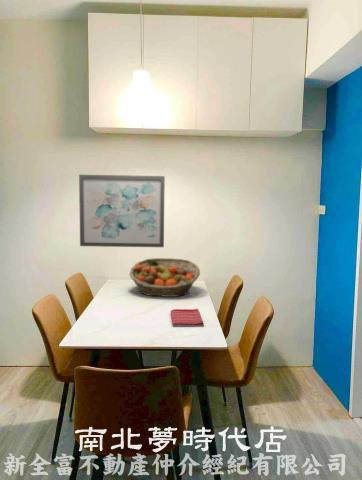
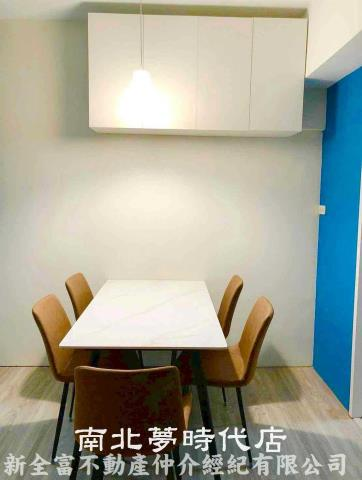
- fruit basket [128,257,201,298]
- dish towel [170,308,205,327]
- wall art [78,174,166,248]
